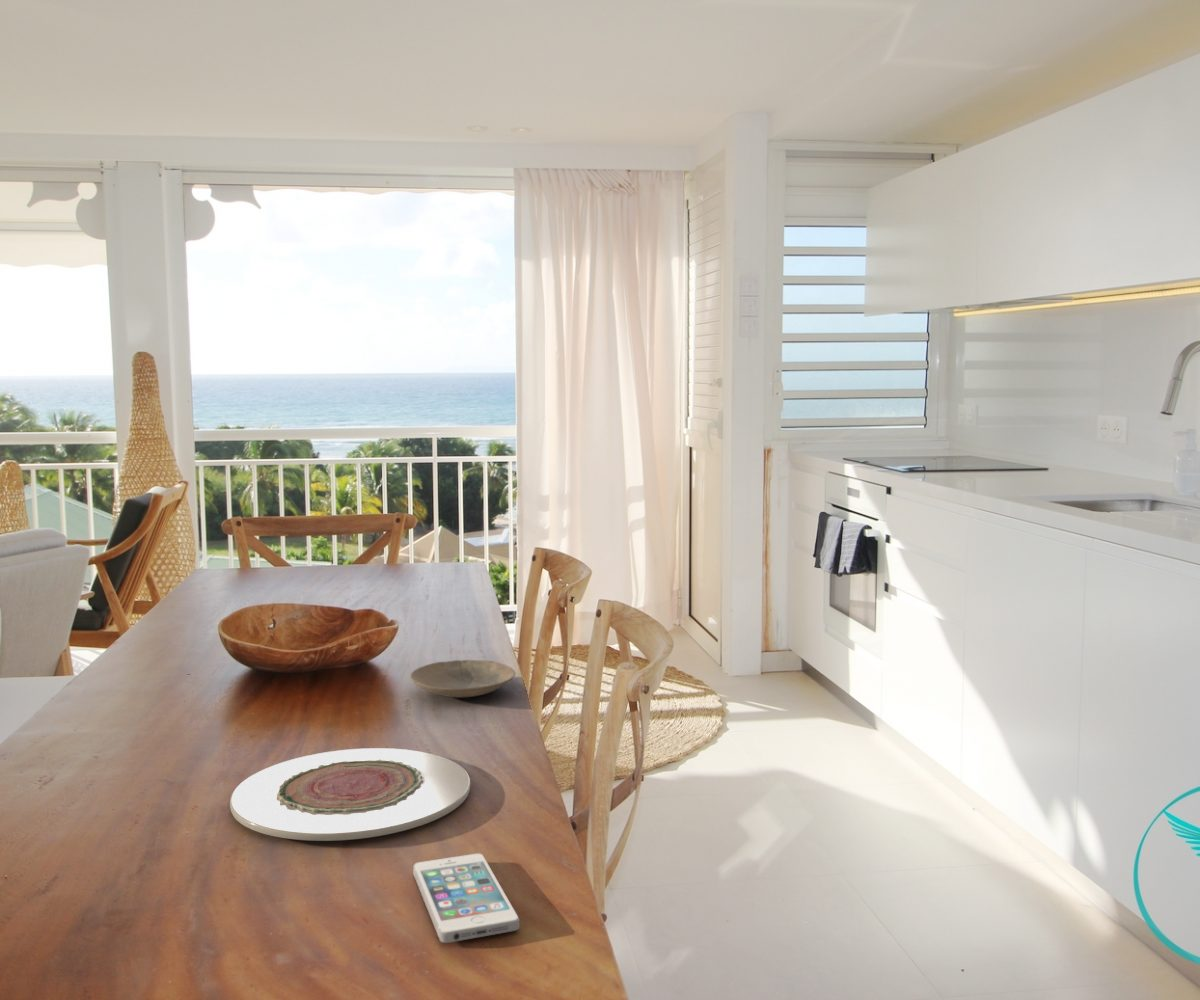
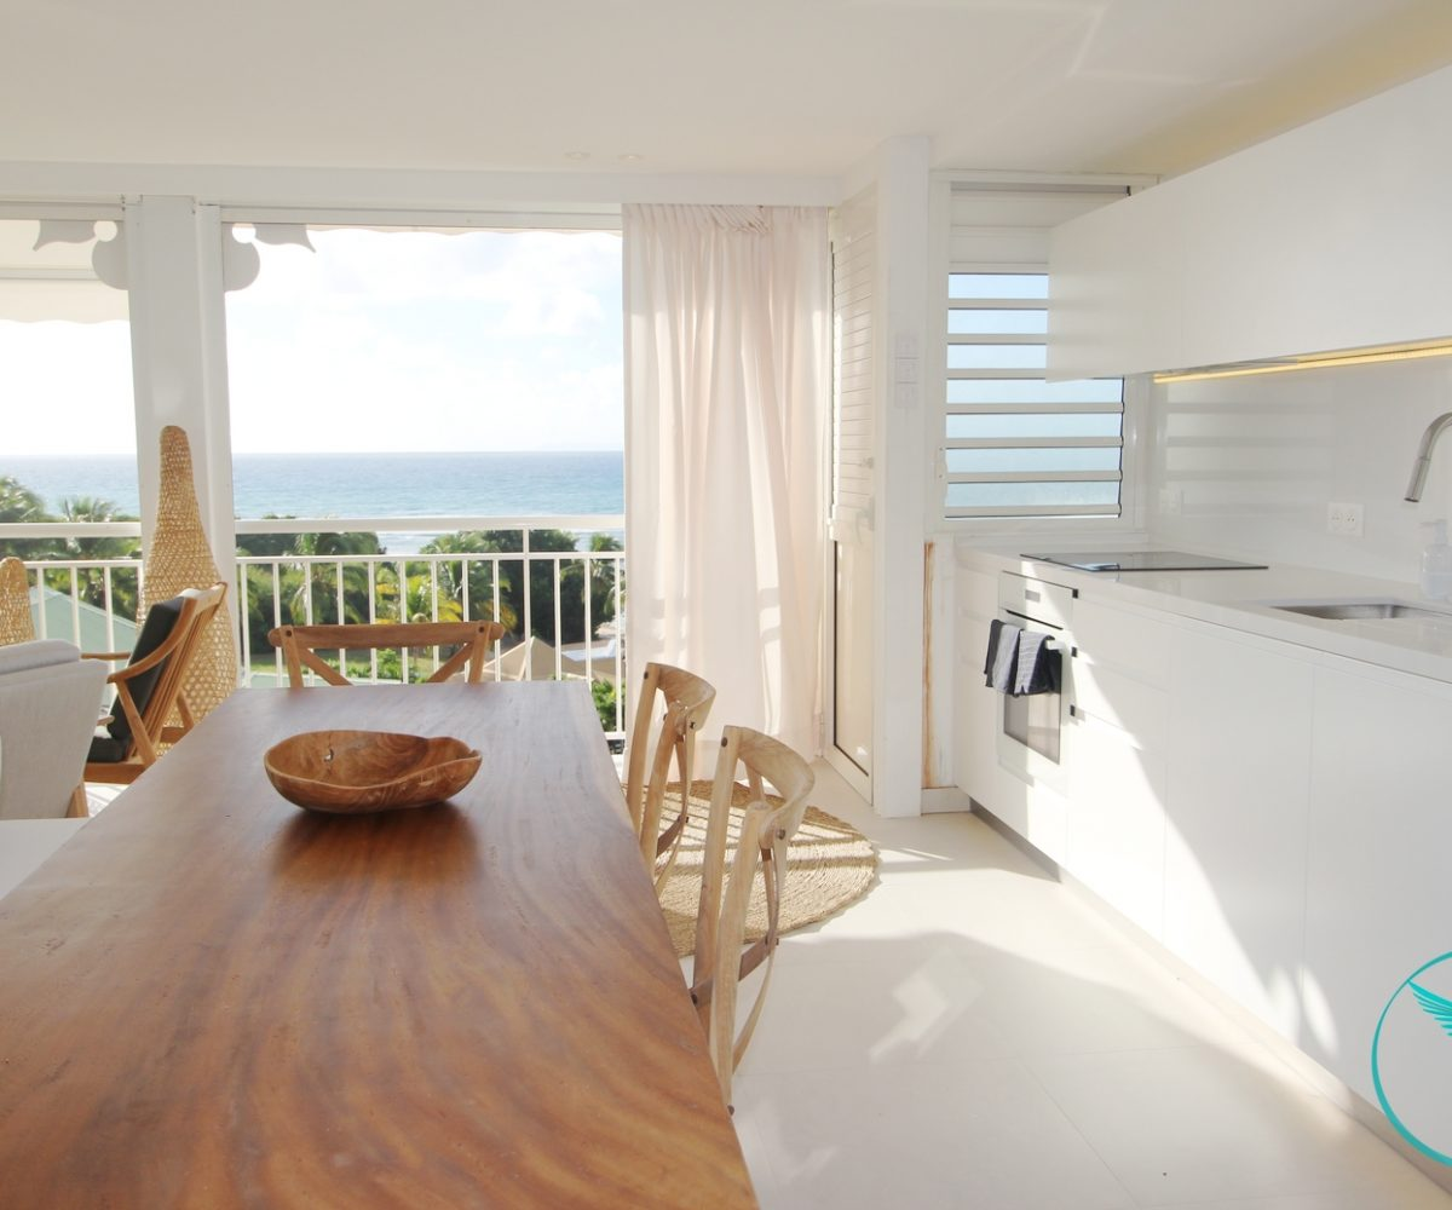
- smartphone [412,853,520,944]
- plate [229,747,471,842]
- plate [409,659,516,698]
